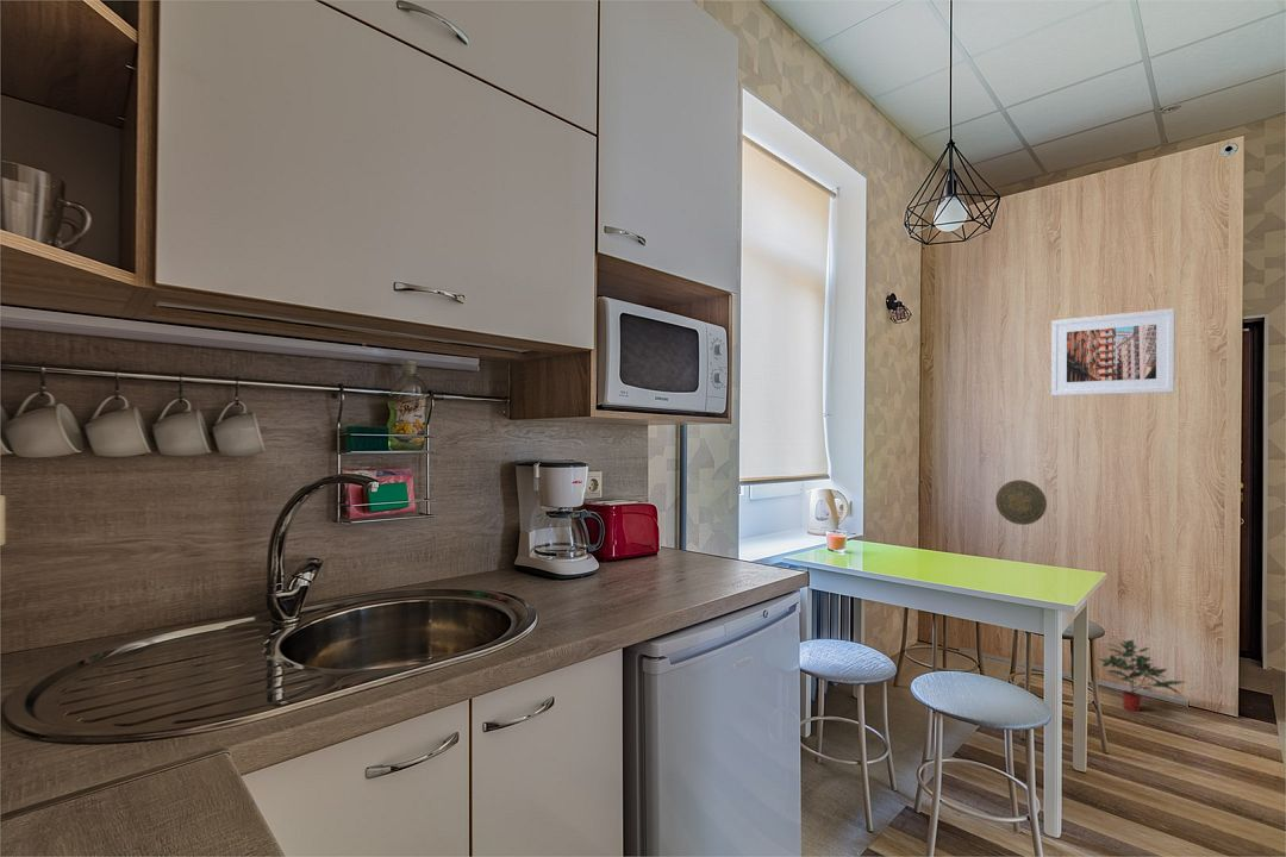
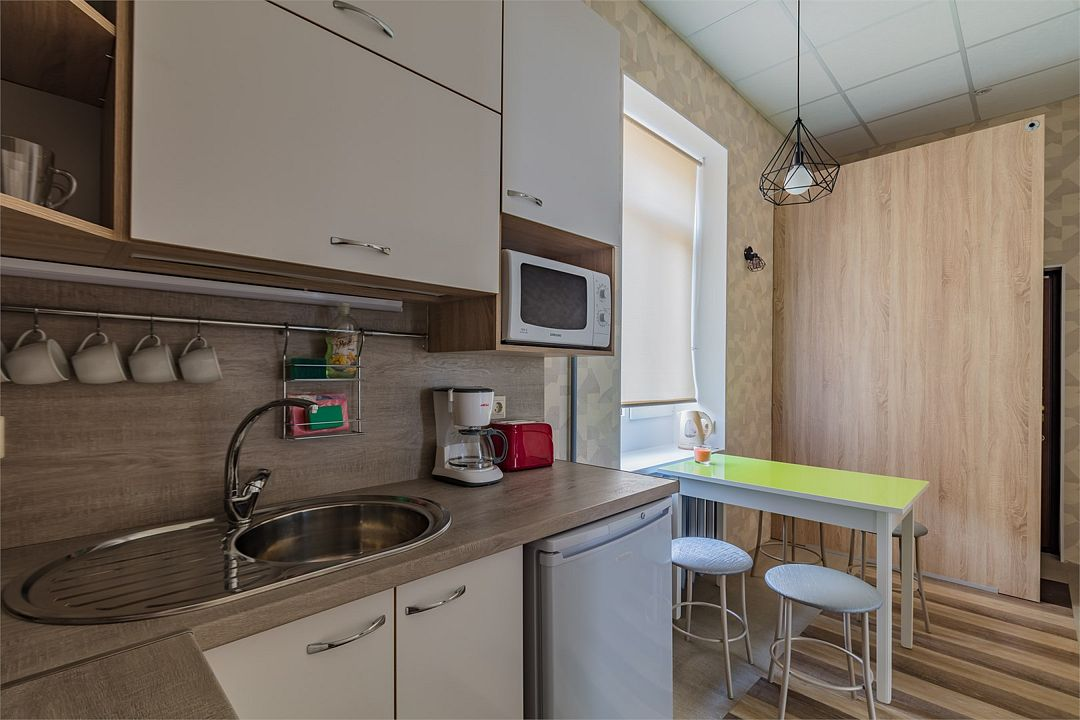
- decorative plate [994,478,1048,526]
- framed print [1050,307,1176,396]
- potted plant [1097,639,1187,712]
